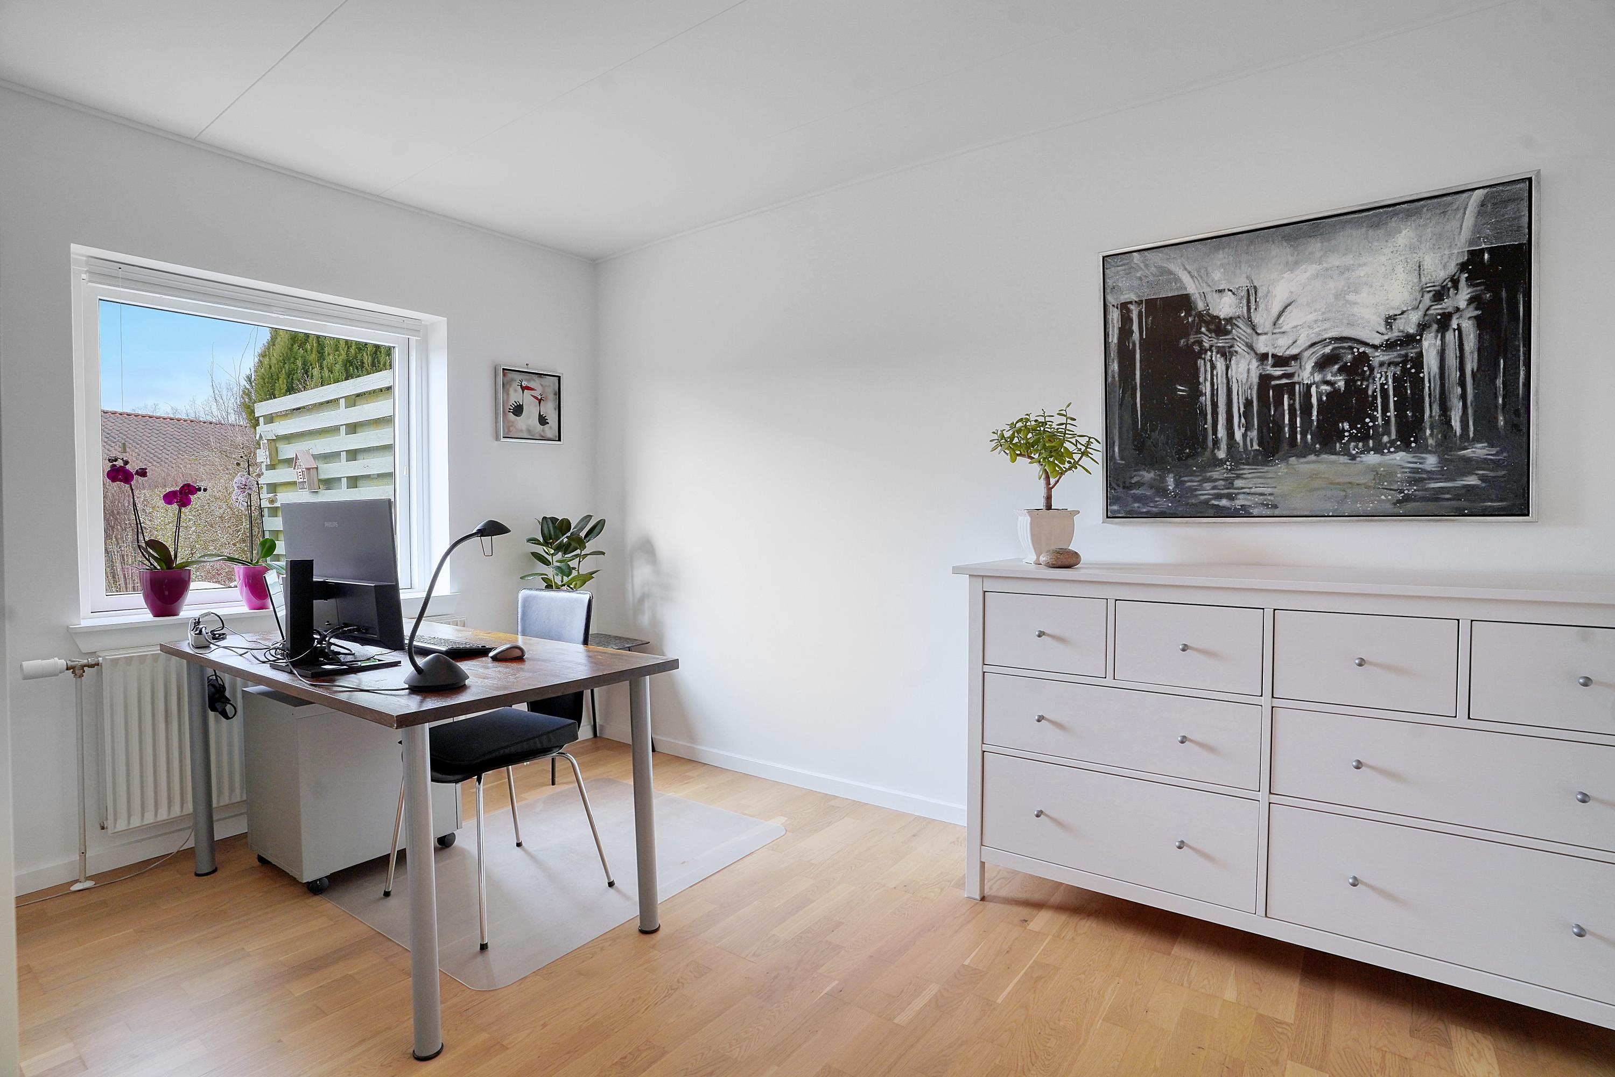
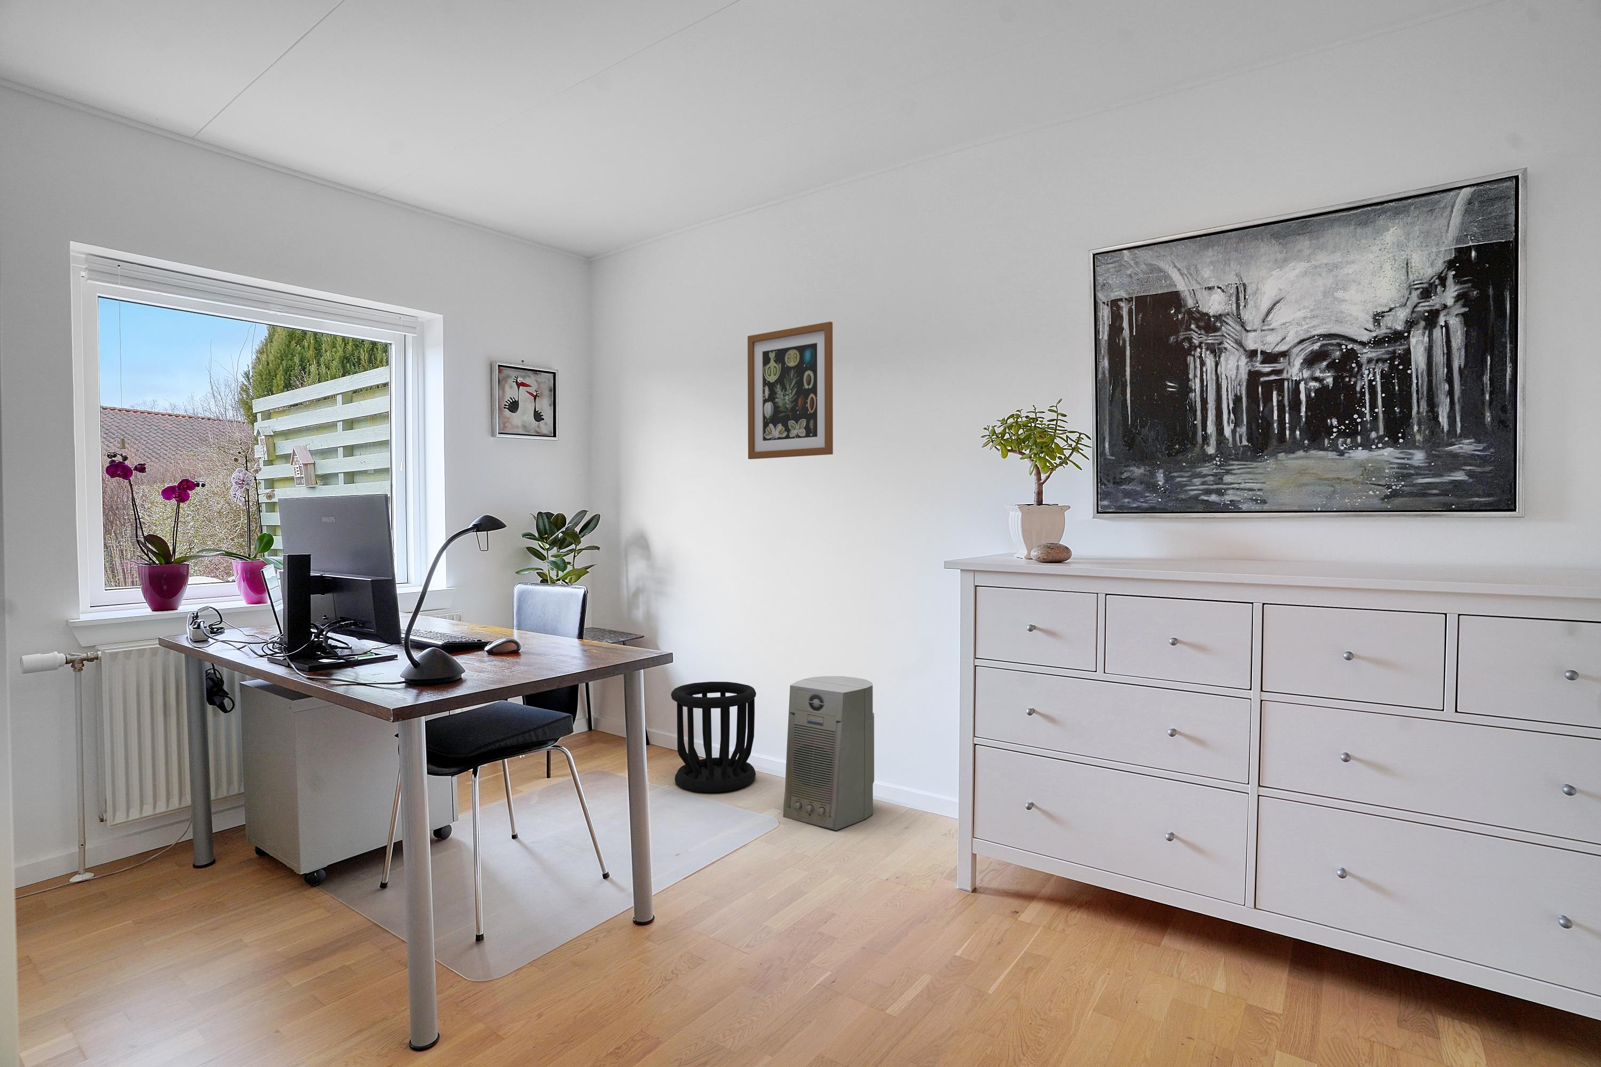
+ fan [783,675,874,831]
+ wall art [747,322,834,460]
+ wastebasket [671,681,756,793]
